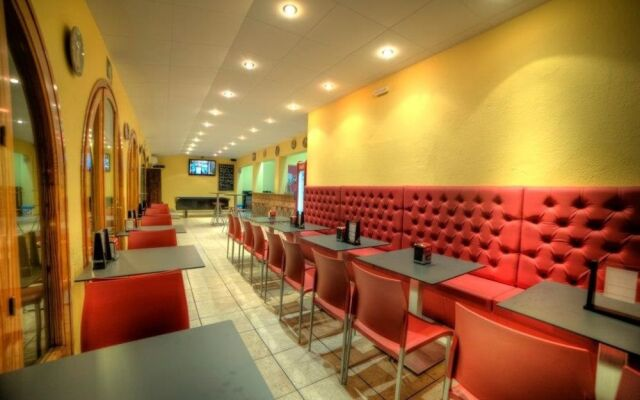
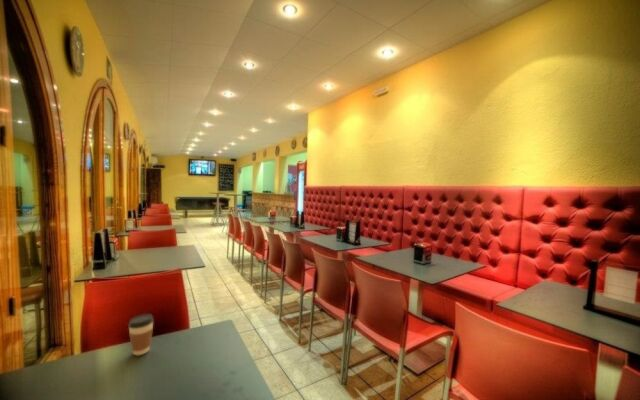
+ coffee cup [127,313,155,356]
